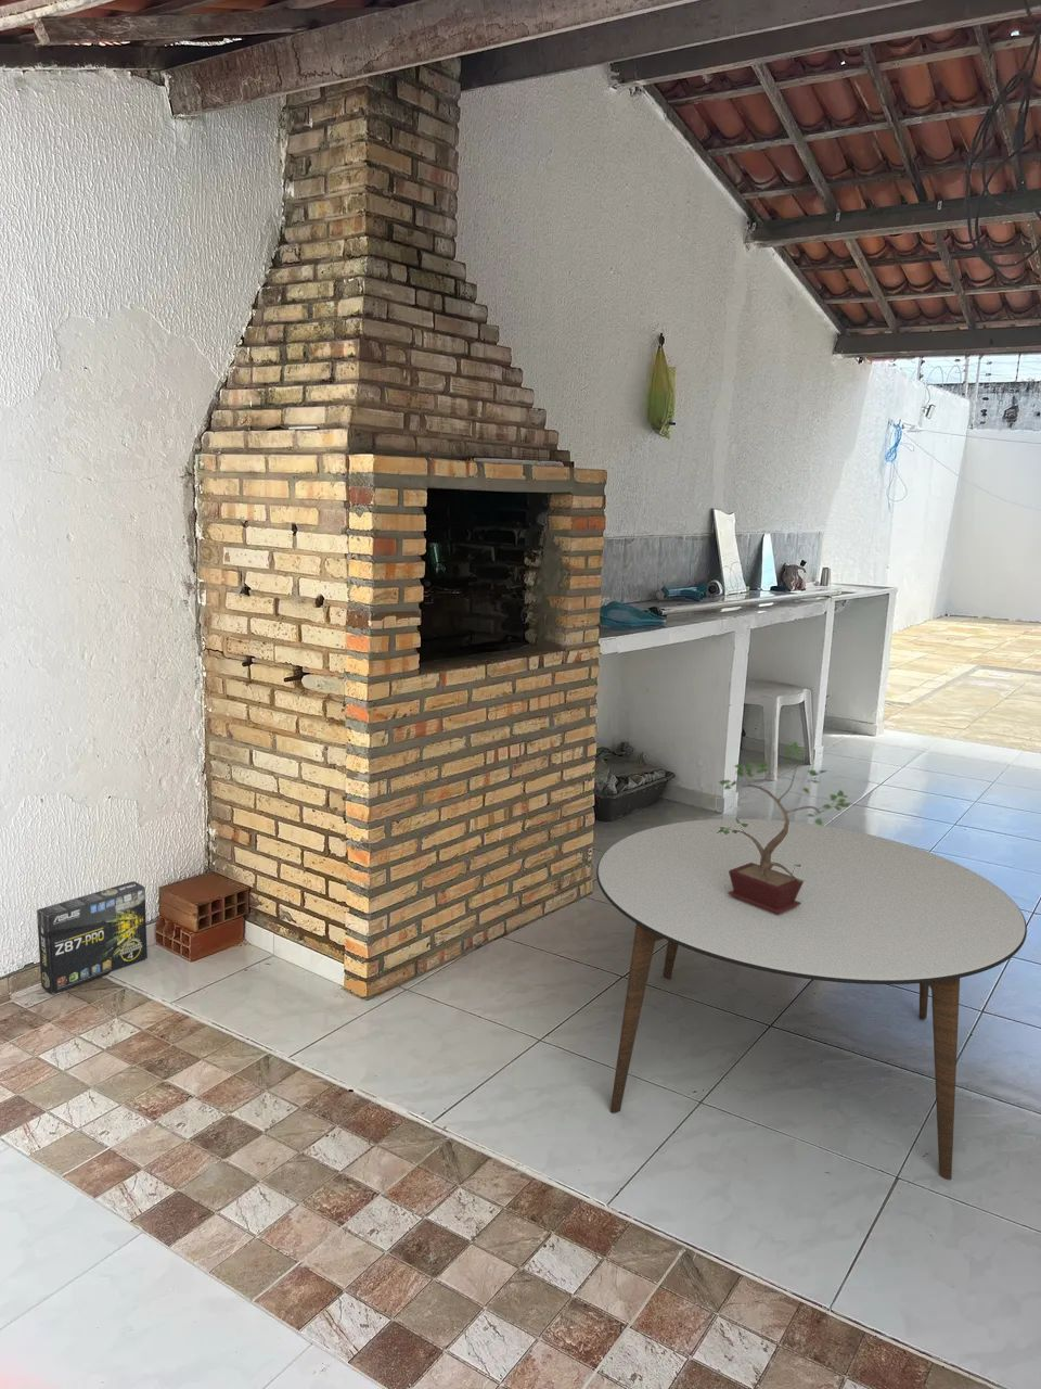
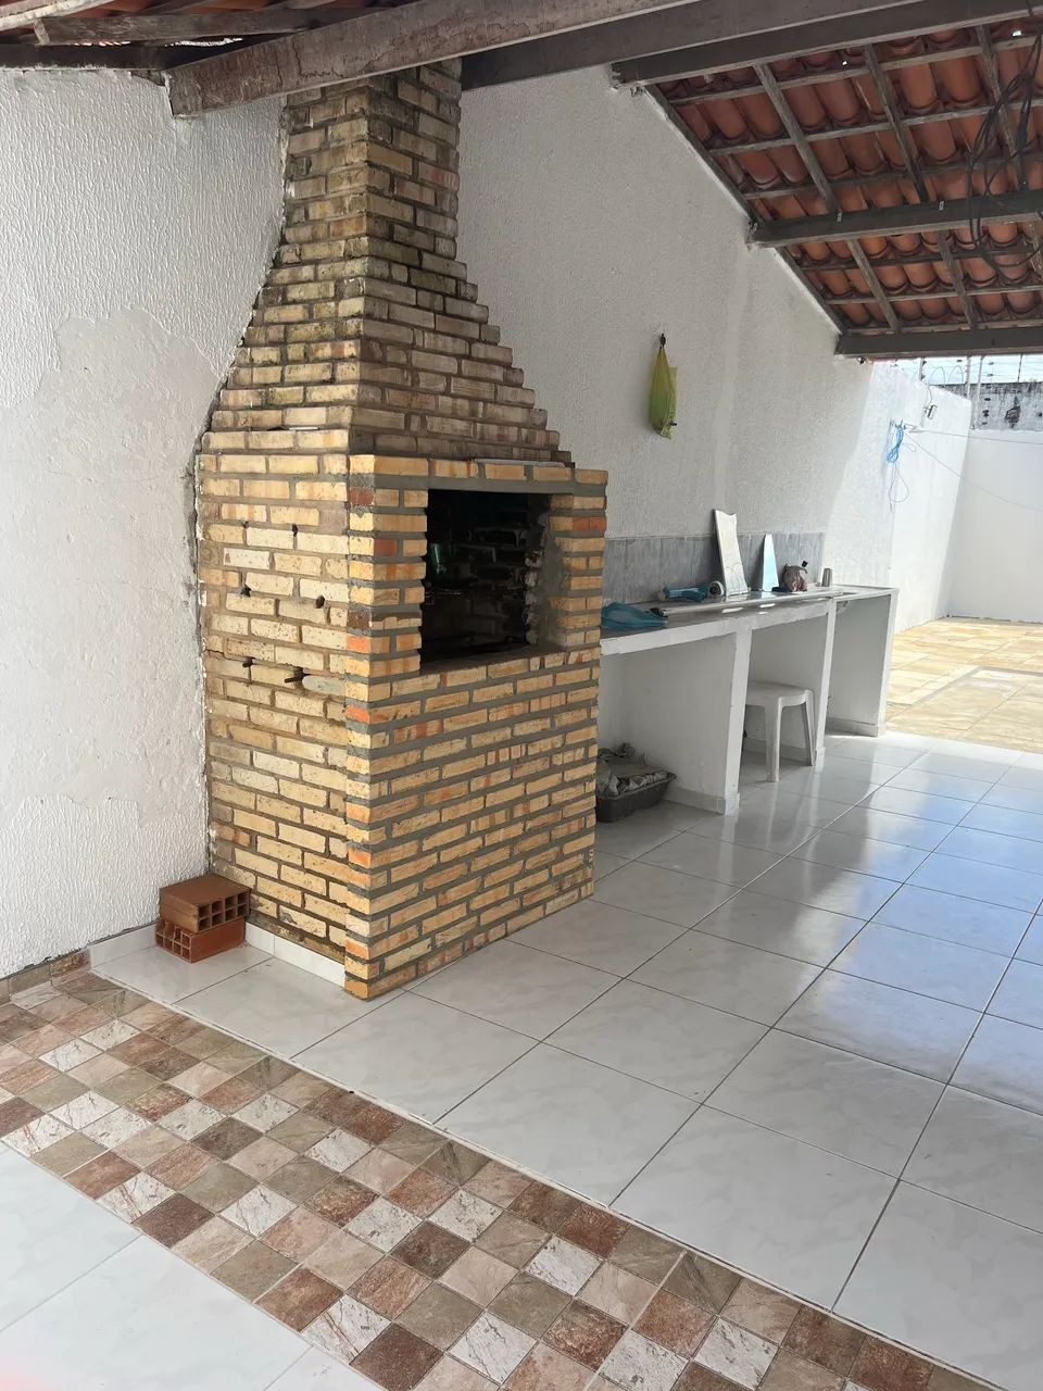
- box [36,880,149,995]
- potted plant [716,739,852,914]
- dining table [595,818,1028,1181]
